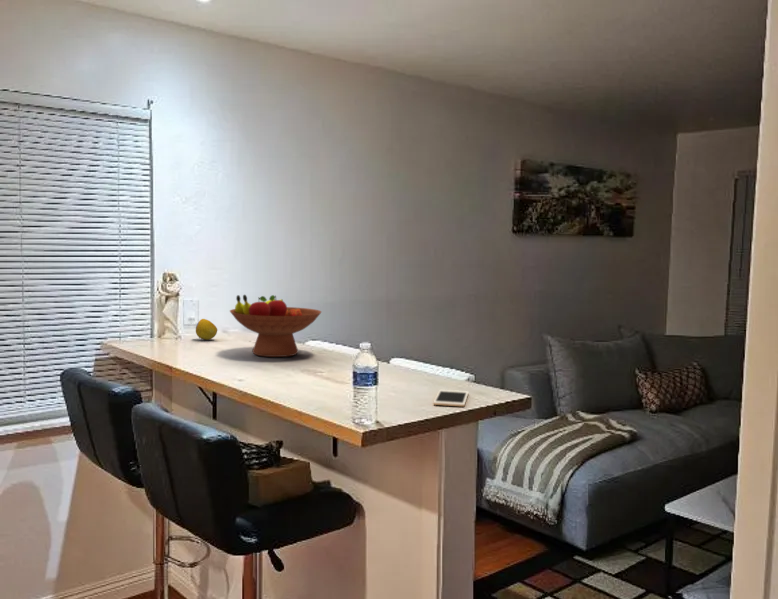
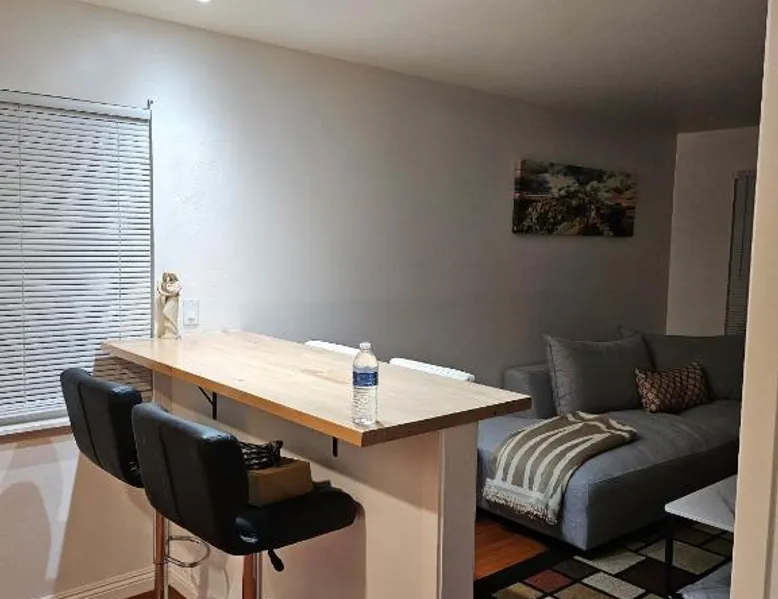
- fruit bowl [229,294,322,358]
- fruit [195,318,218,341]
- cell phone [432,389,469,407]
